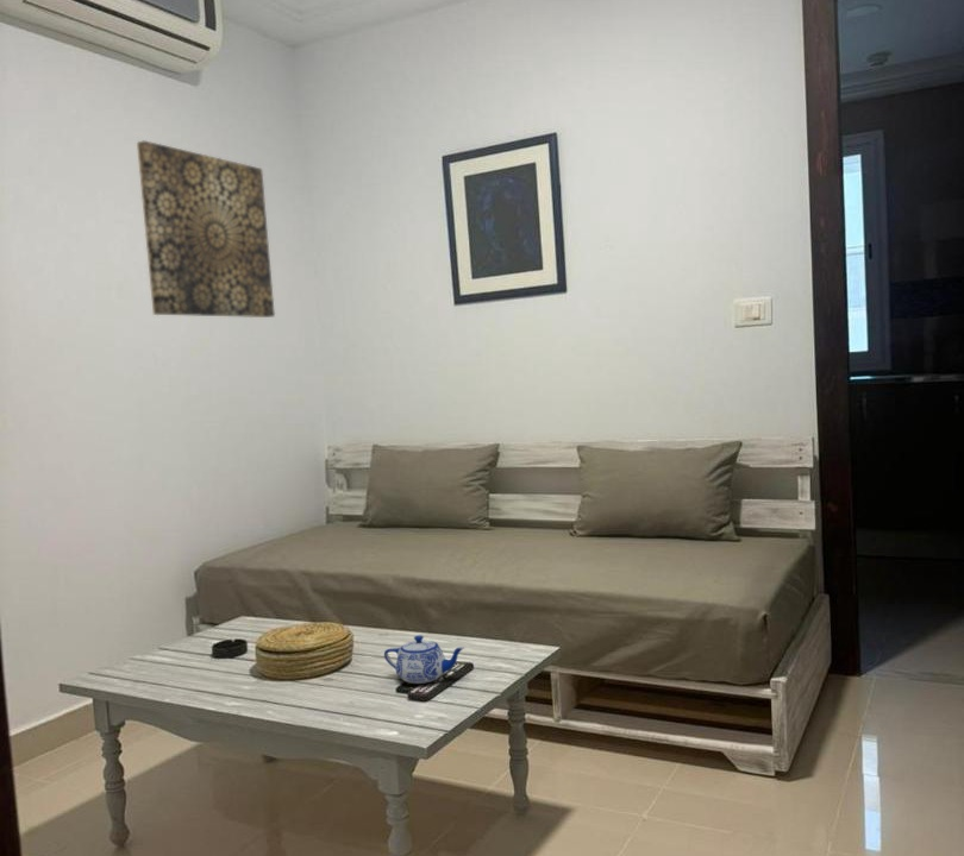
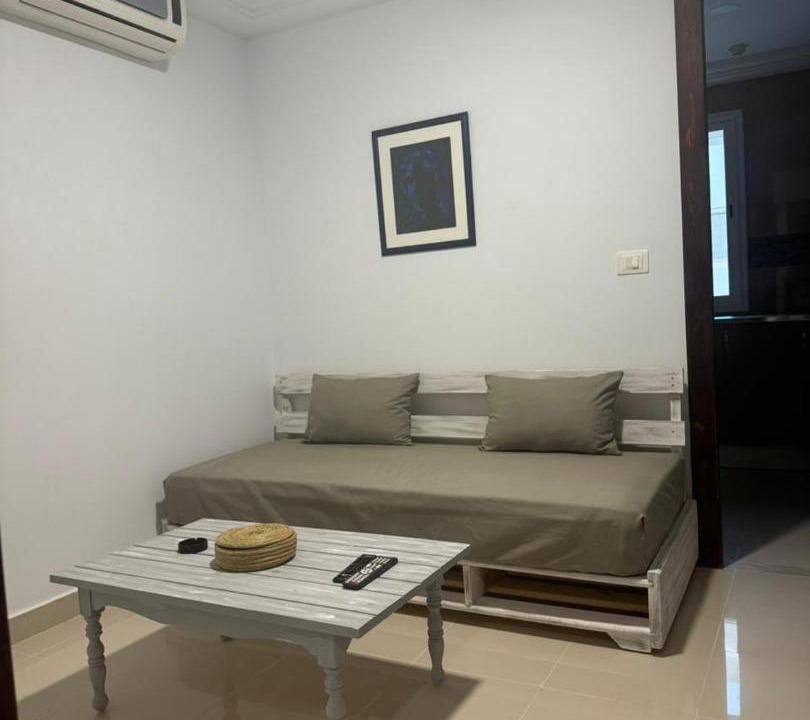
- wall art [136,139,276,319]
- teapot [383,635,465,685]
